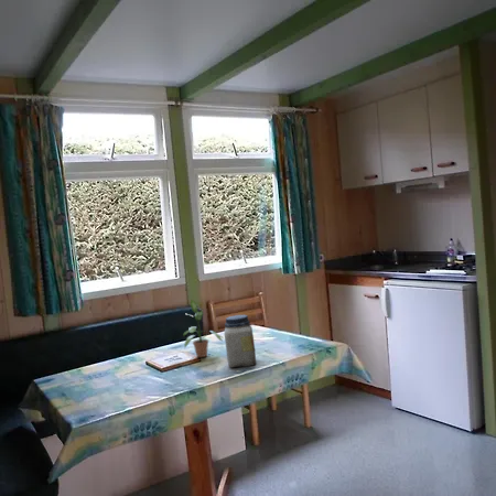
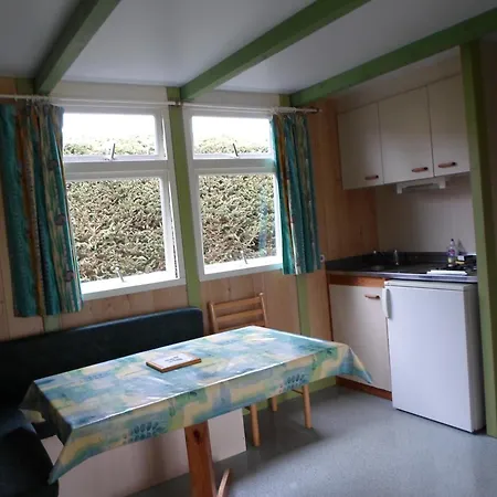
- potted plant [183,299,224,358]
- jar [223,314,257,368]
